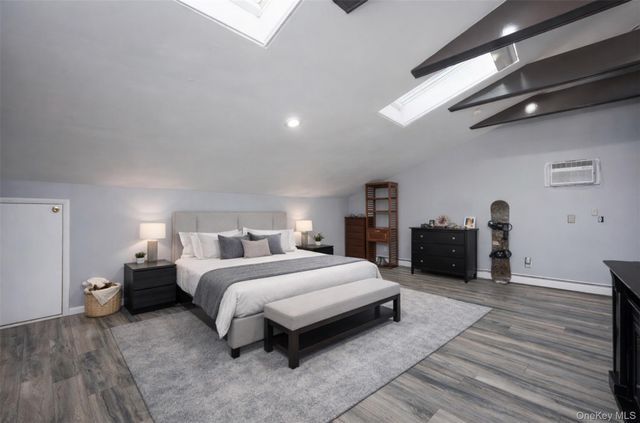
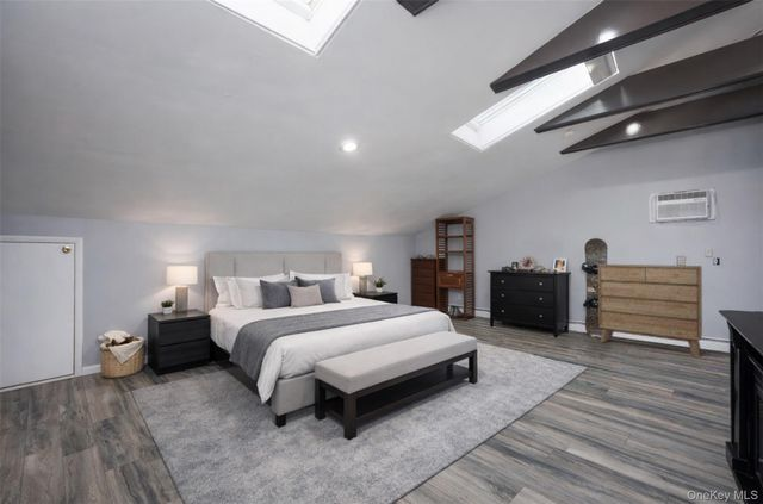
+ dresser [597,263,703,359]
